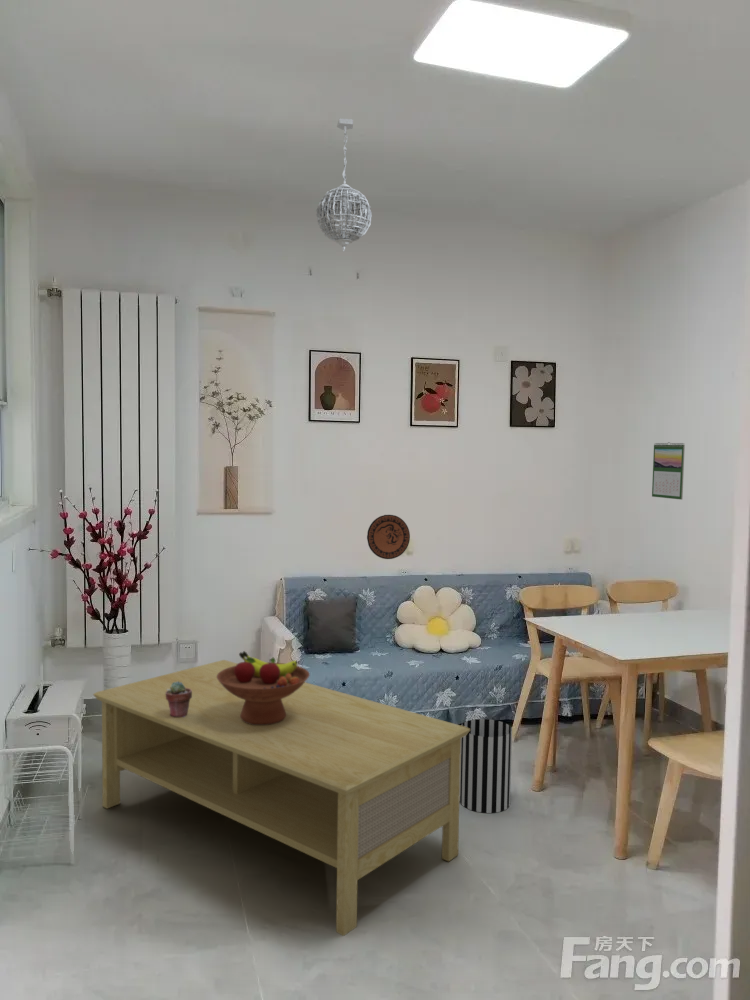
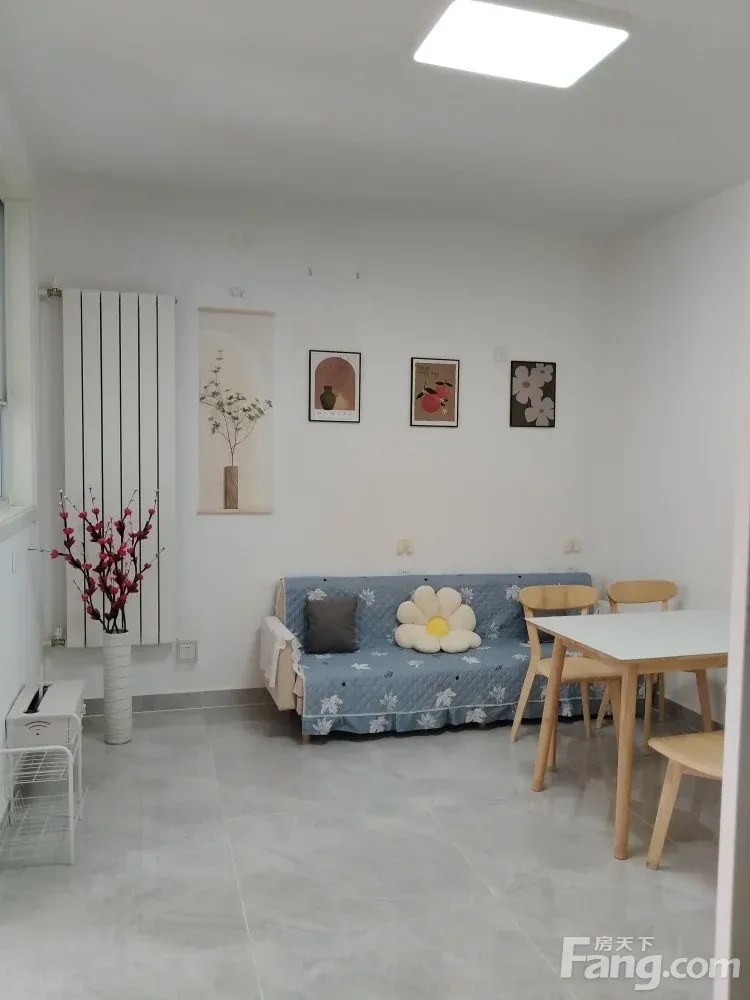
- pendant light [315,117,373,252]
- potted succulent [166,681,192,717]
- decorative plate [366,514,411,560]
- wastebasket [459,718,513,814]
- fruit bowl [217,650,311,725]
- coffee table [92,659,471,937]
- calendar [651,441,686,501]
